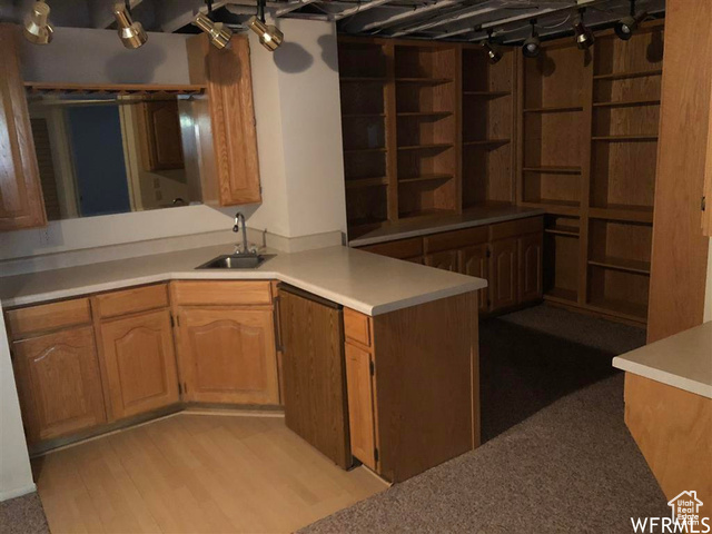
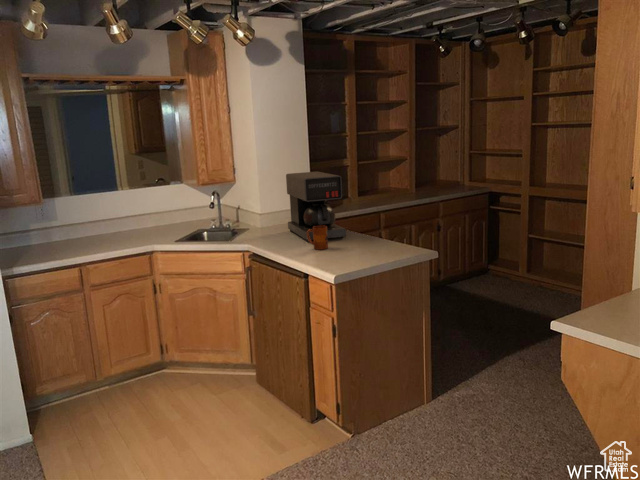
+ mug [307,226,329,251]
+ coffee maker [285,171,347,243]
